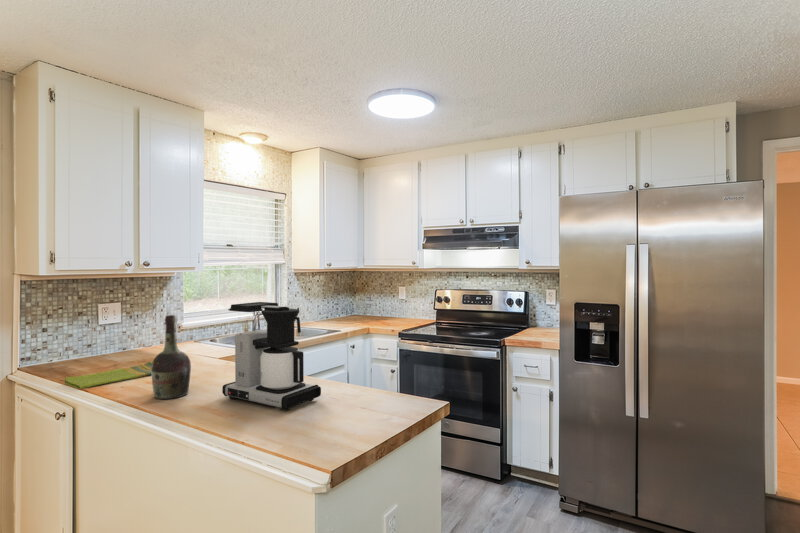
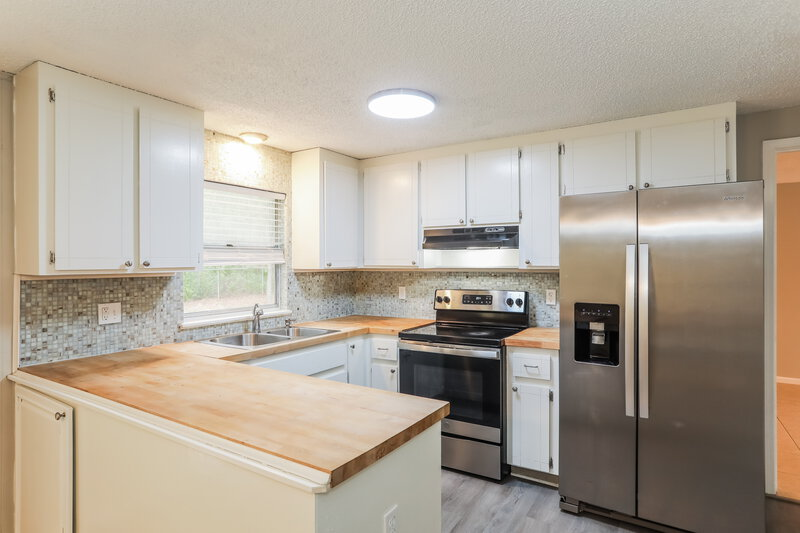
- cognac bottle [151,314,192,400]
- coffee maker [221,301,322,412]
- dish towel [64,360,153,390]
